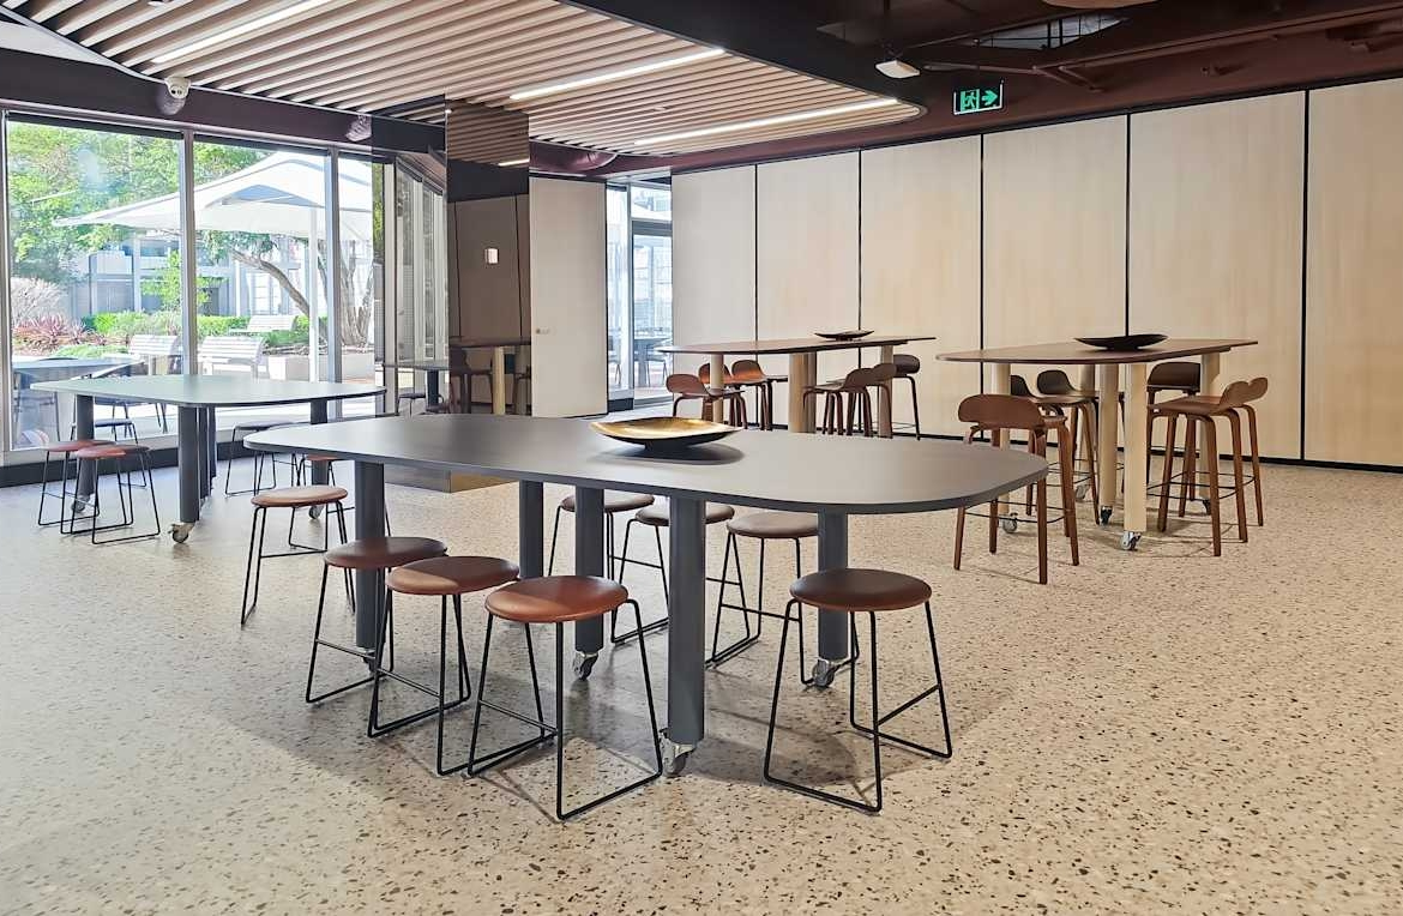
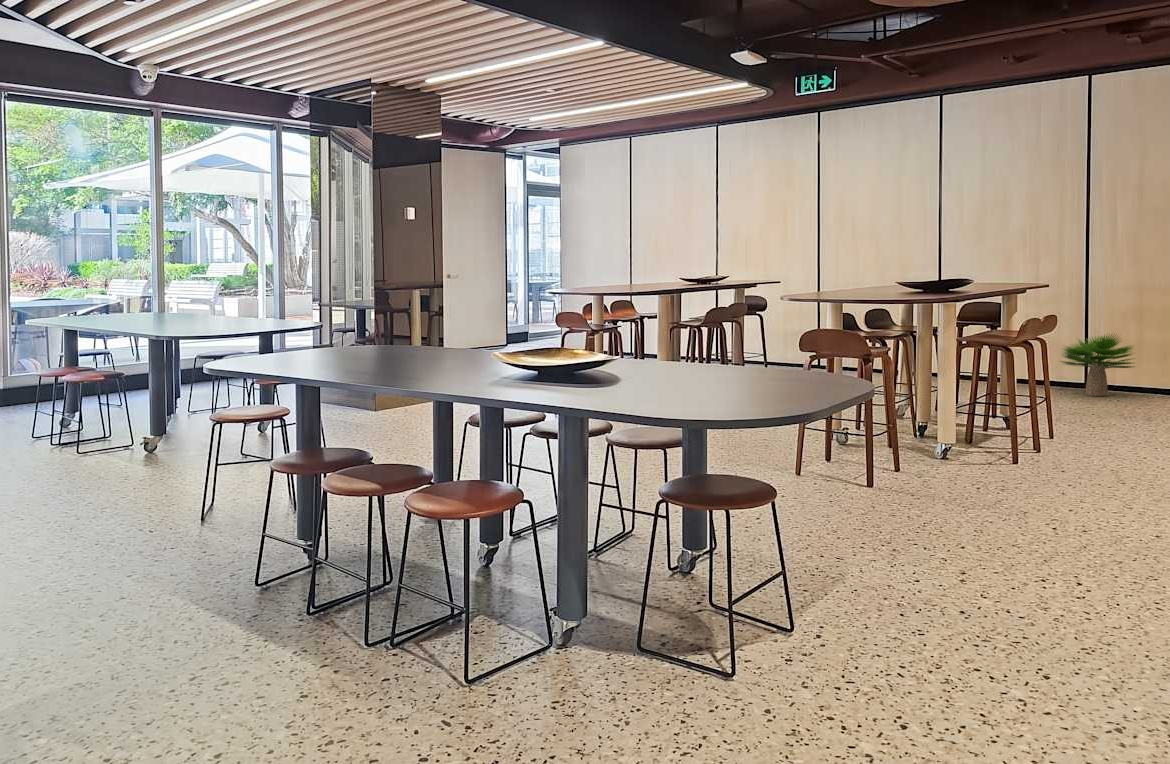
+ potted plant [1059,332,1139,397]
